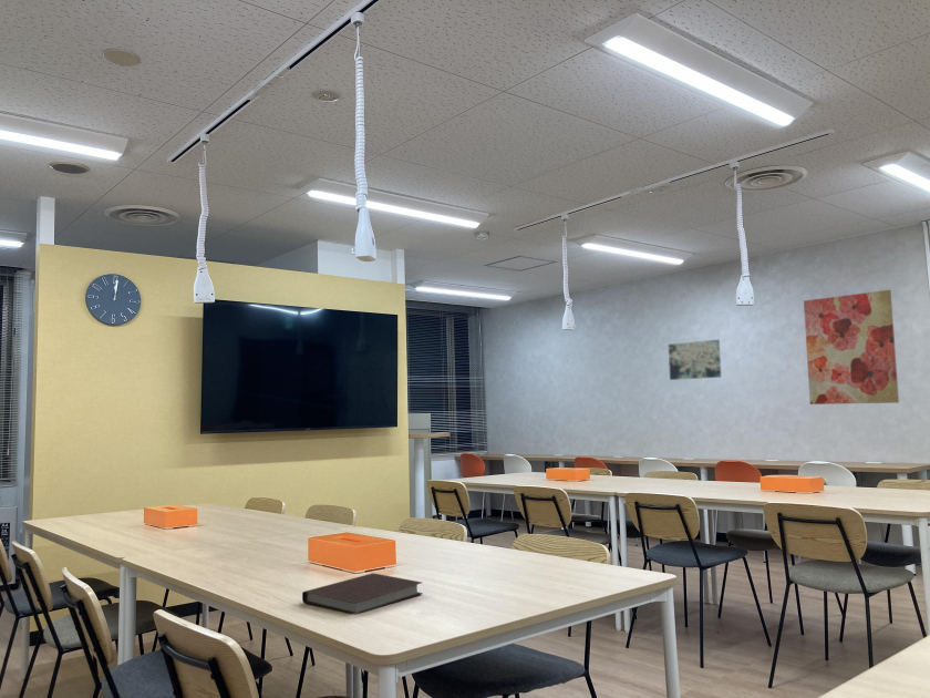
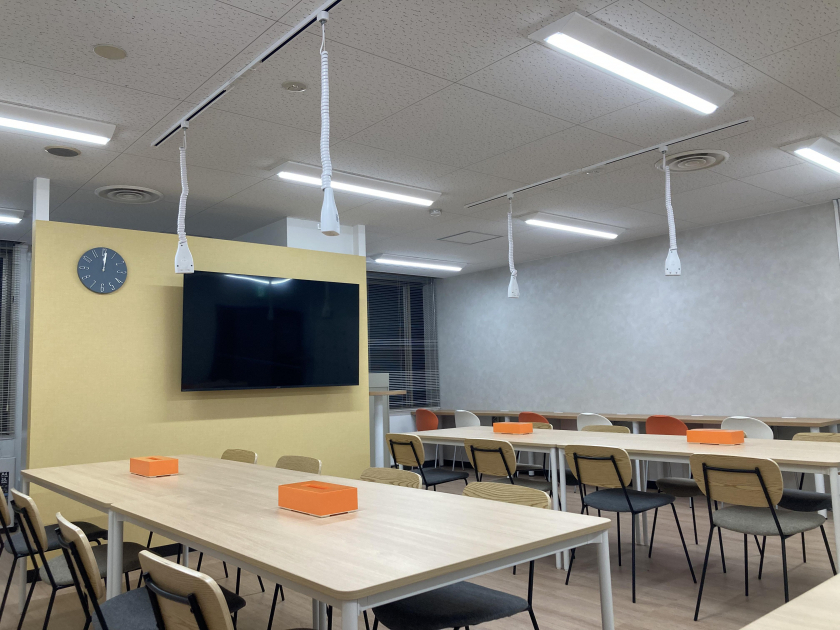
- wall art [803,289,900,406]
- wall art [668,339,722,381]
- notebook [301,572,424,615]
